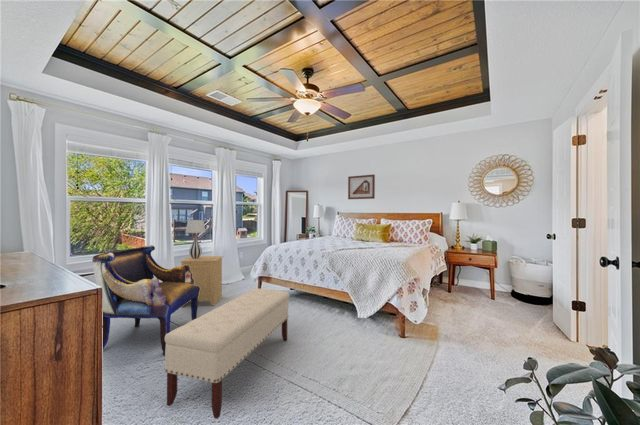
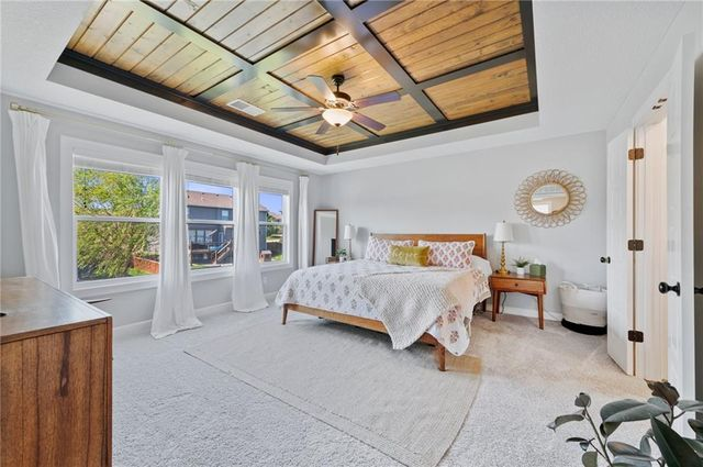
- table lamp [184,219,207,259]
- picture frame [347,173,376,200]
- side table [179,255,225,308]
- bench [164,288,290,420]
- armchair [91,244,200,356]
